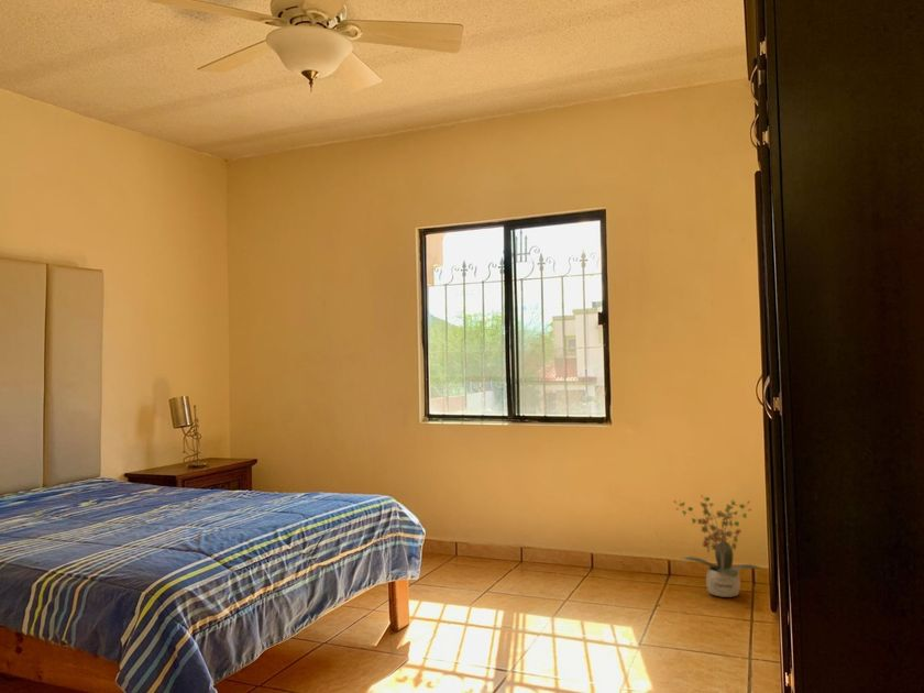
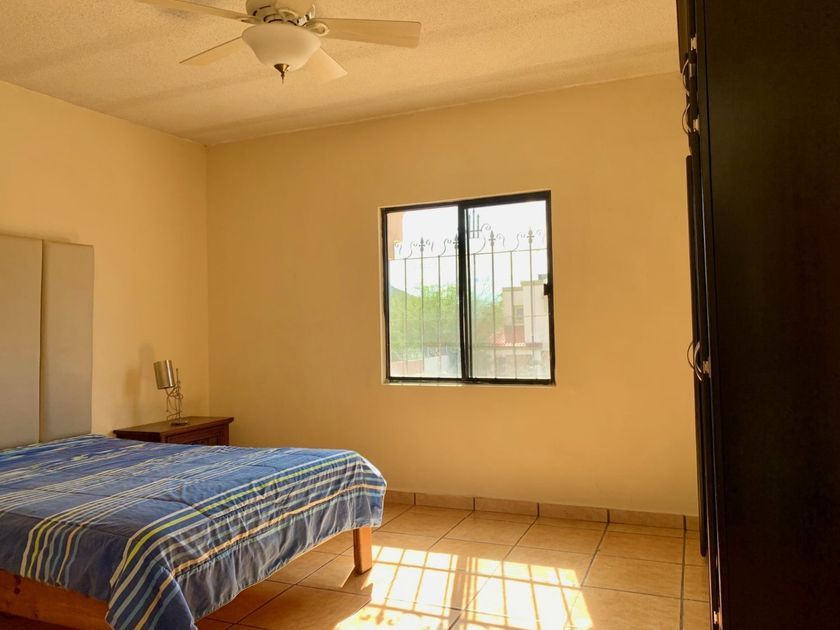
- potted plant [673,494,762,598]
